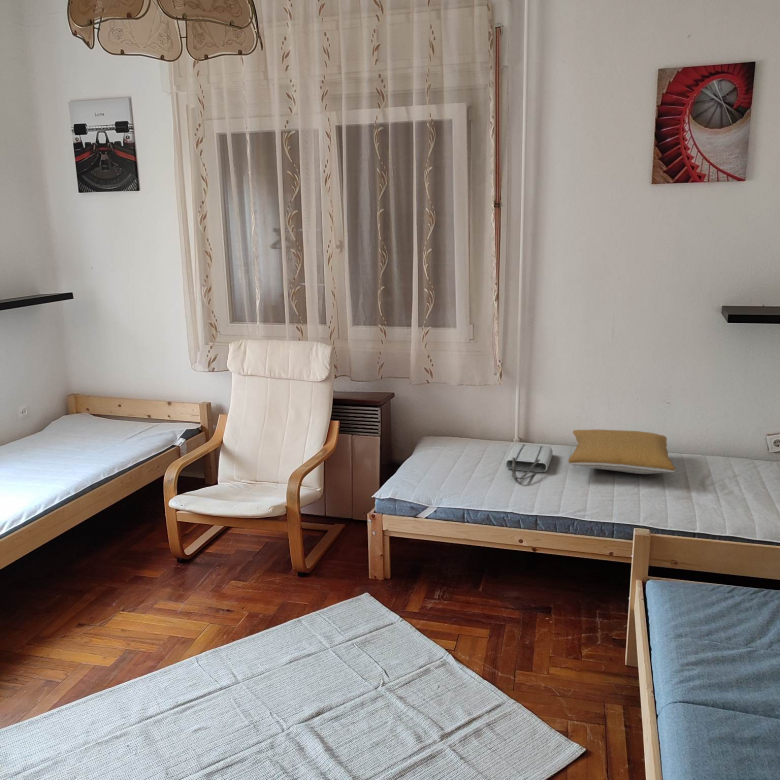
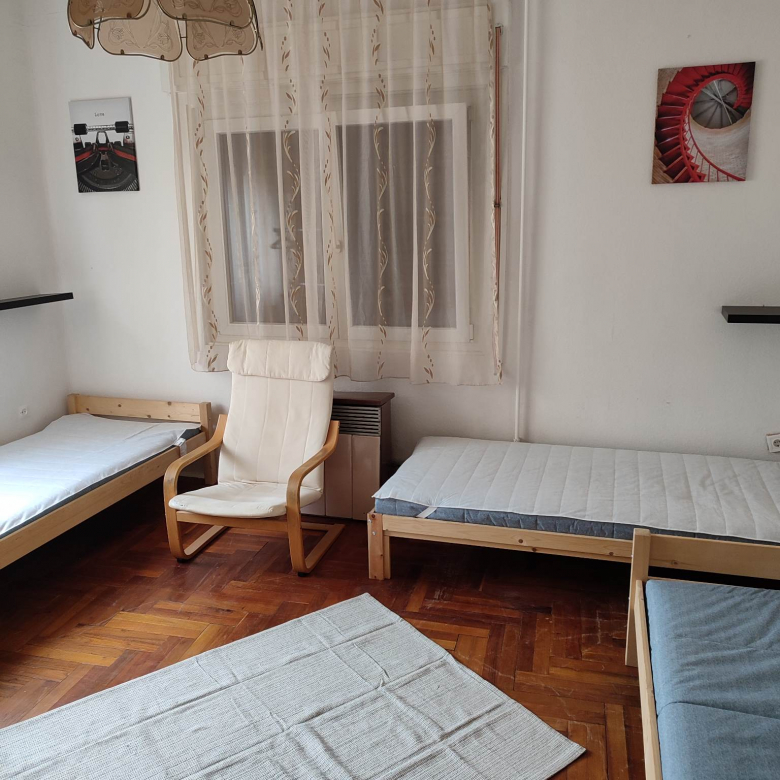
- tote bag [505,443,554,480]
- pillow [567,429,676,475]
